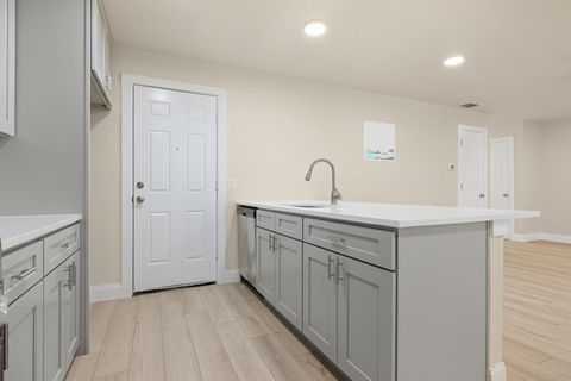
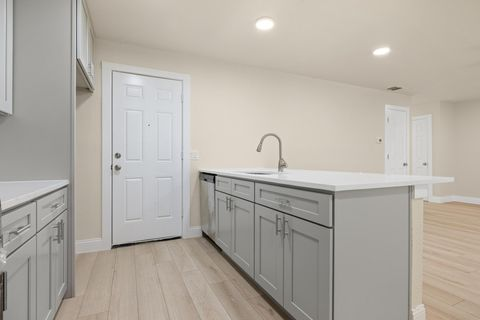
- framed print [363,120,396,162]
